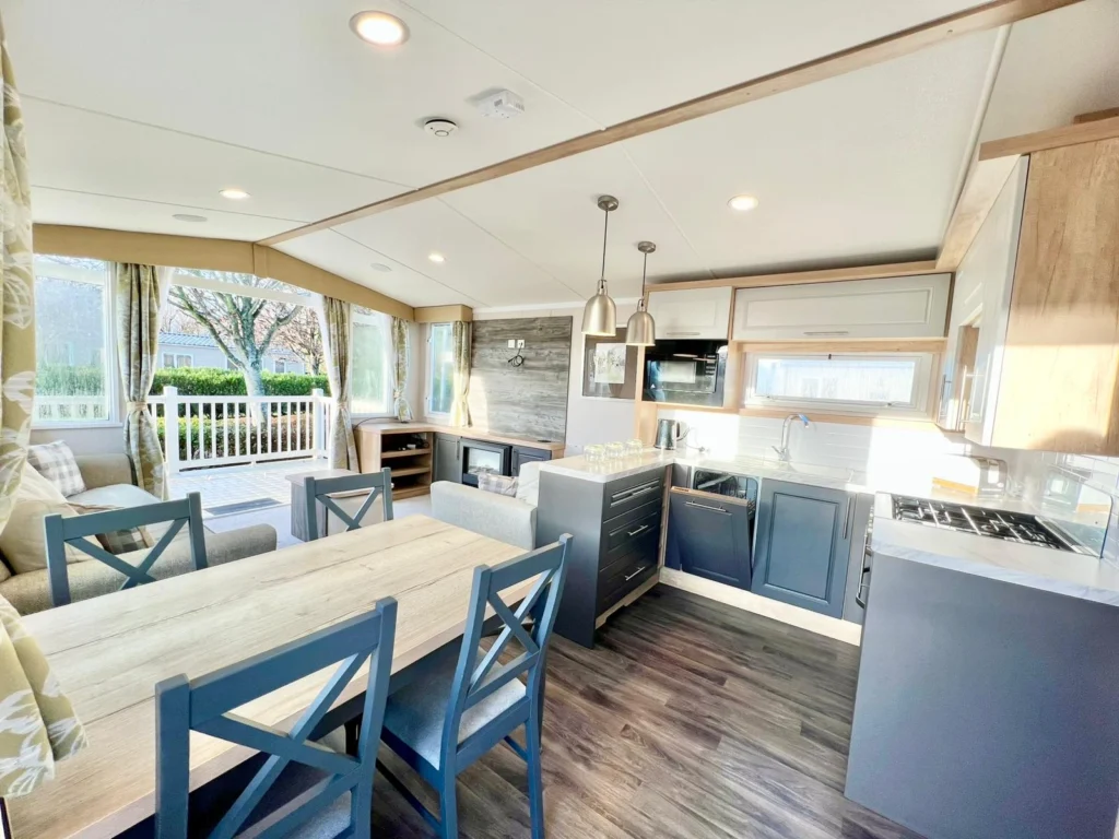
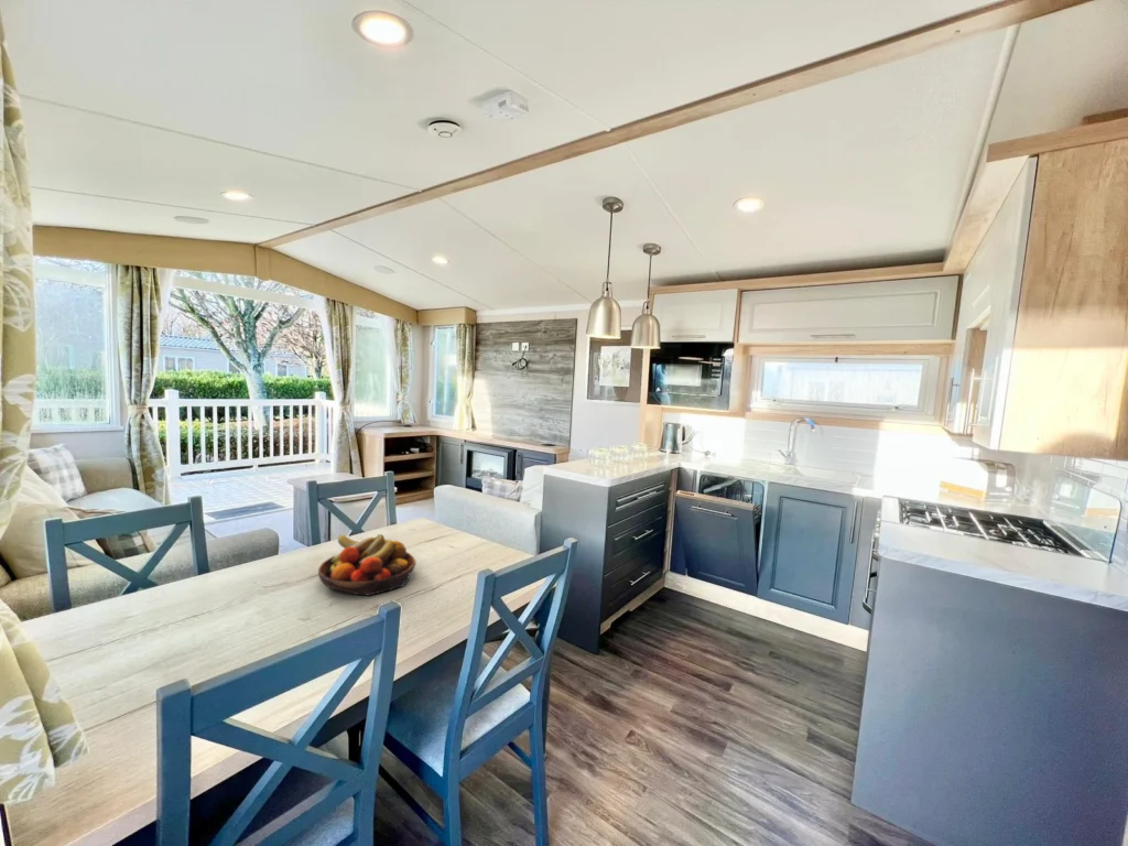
+ fruit bowl [317,533,417,597]
